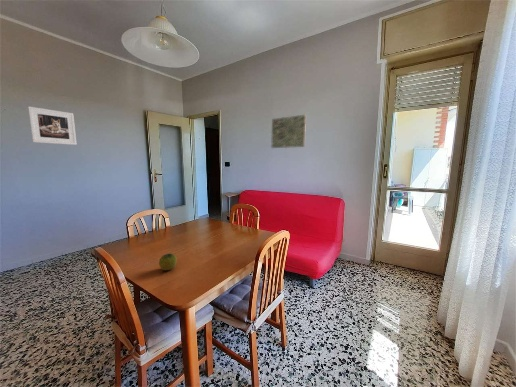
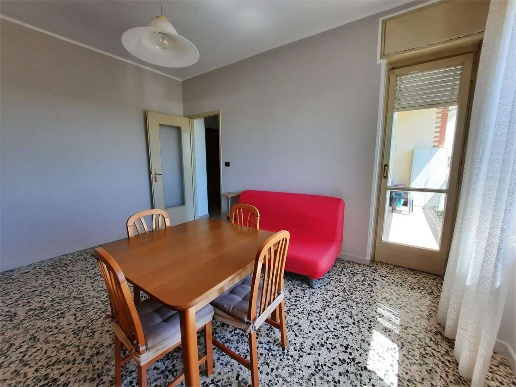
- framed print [27,106,78,146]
- wall art [270,114,307,149]
- fruit [158,252,178,271]
